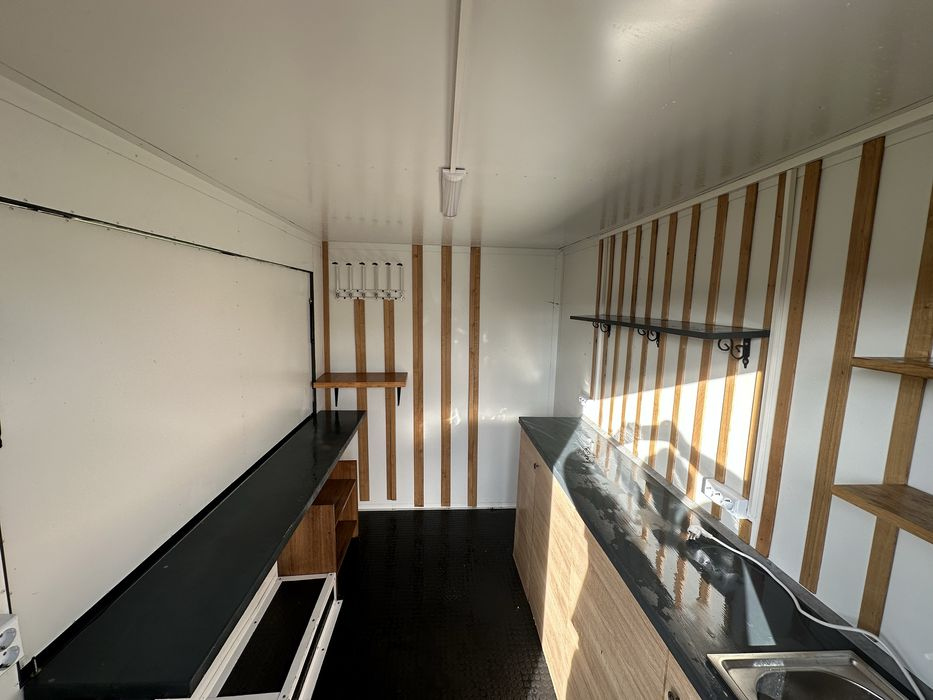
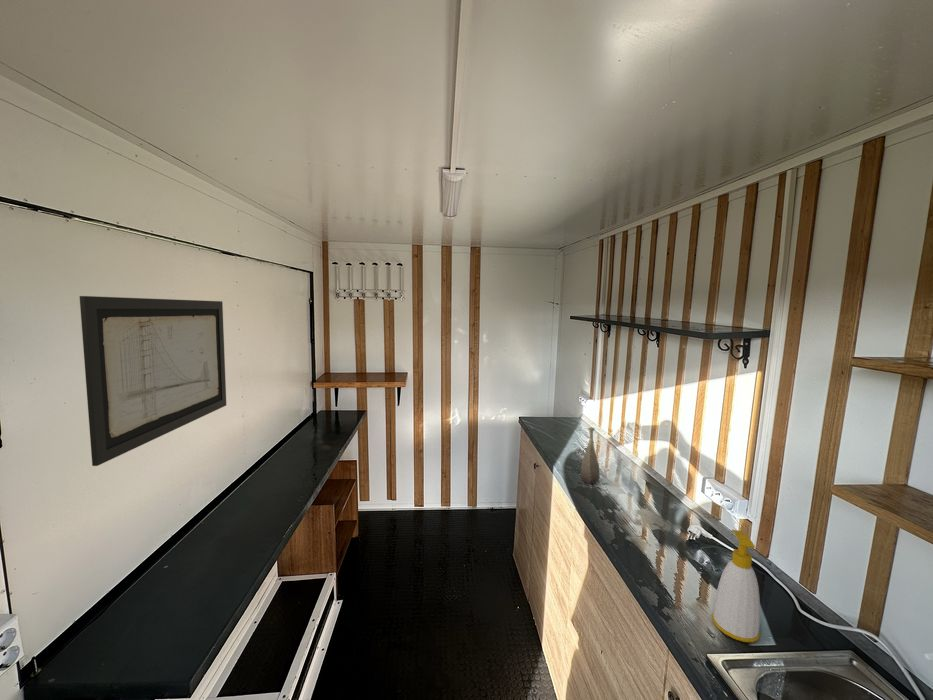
+ bottle [580,427,601,485]
+ wall art [79,295,227,467]
+ soap bottle [711,529,761,643]
